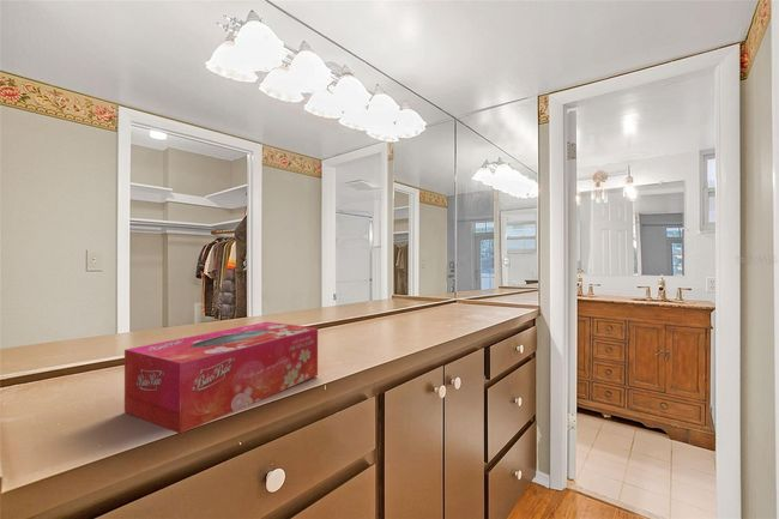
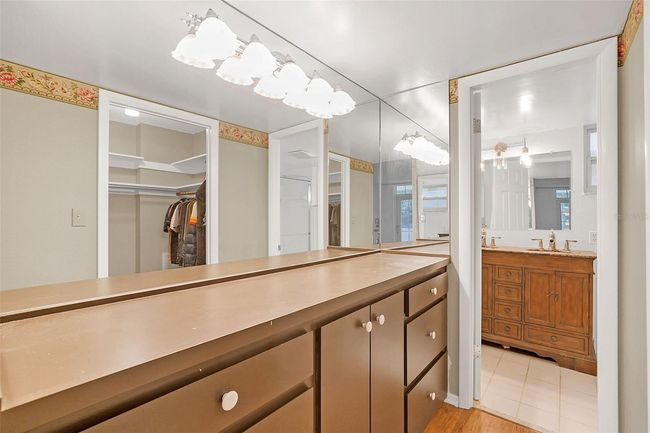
- tissue box [123,321,319,435]
